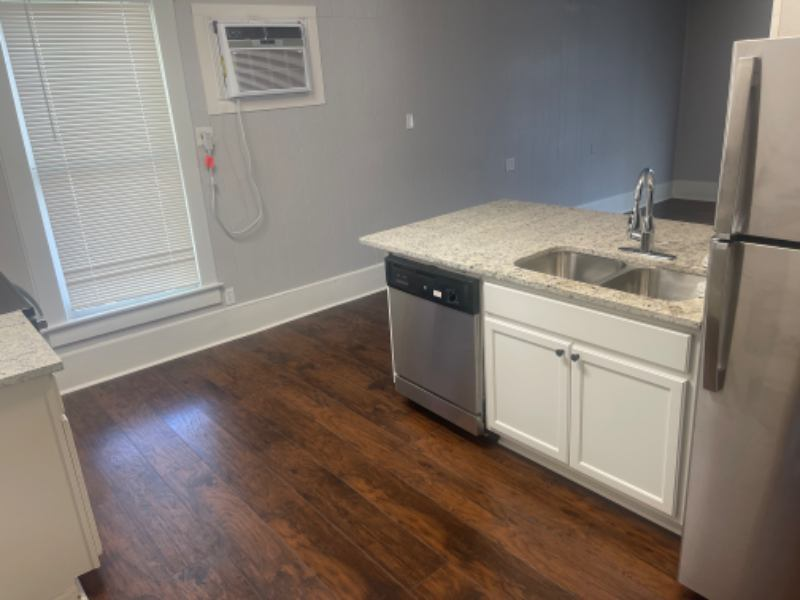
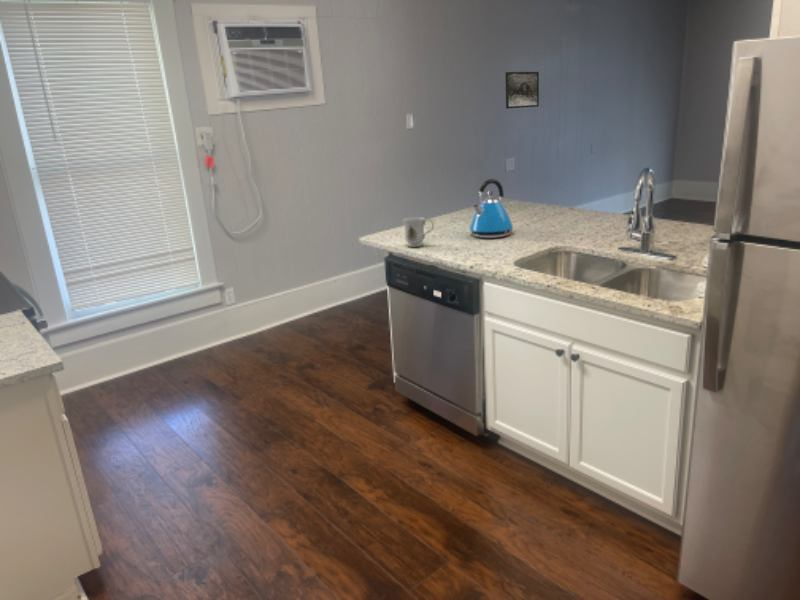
+ mug [401,216,435,248]
+ kettle [468,178,514,239]
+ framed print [504,71,540,110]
